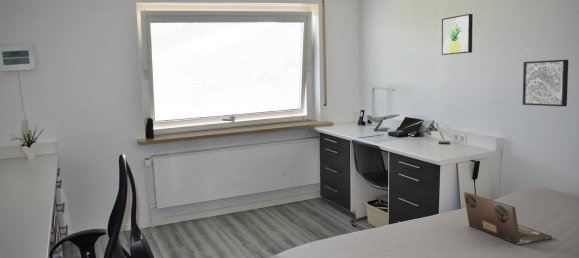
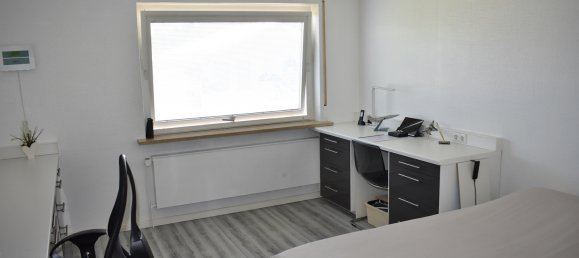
- wall art [522,59,569,107]
- wall art [441,13,474,56]
- laptop [463,191,553,246]
